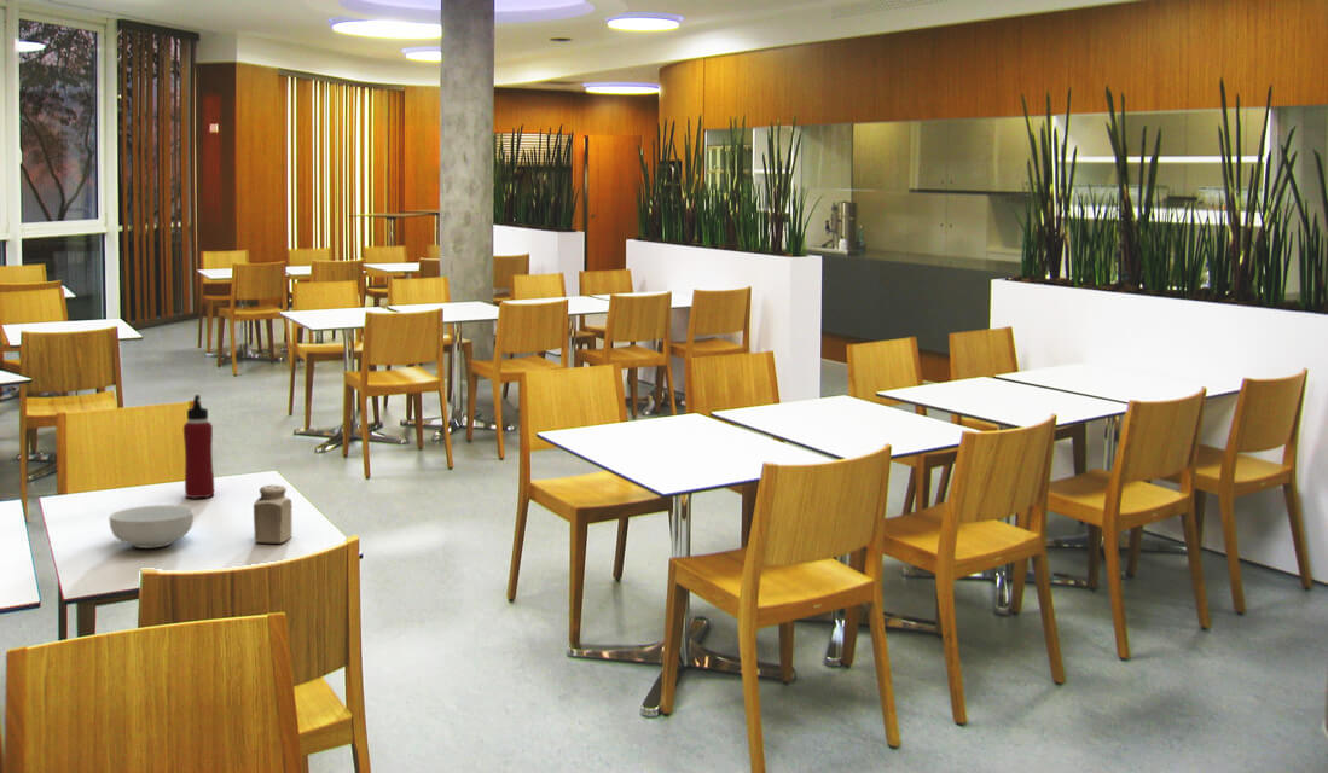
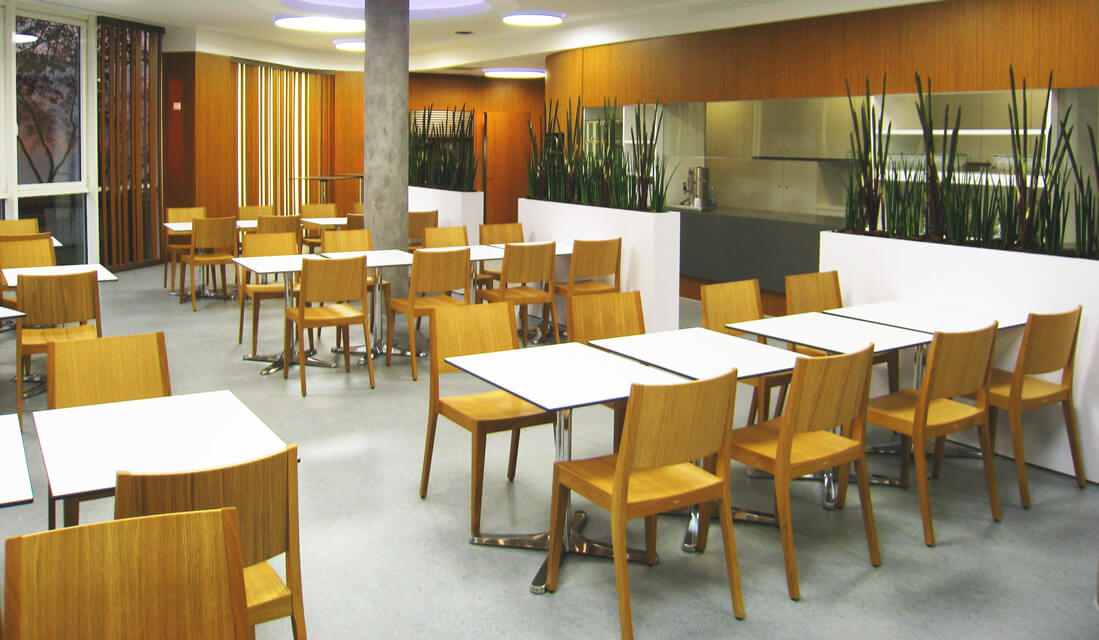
- cereal bowl [108,504,195,550]
- salt shaker [253,483,294,544]
- water bottle [182,394,215,499]
